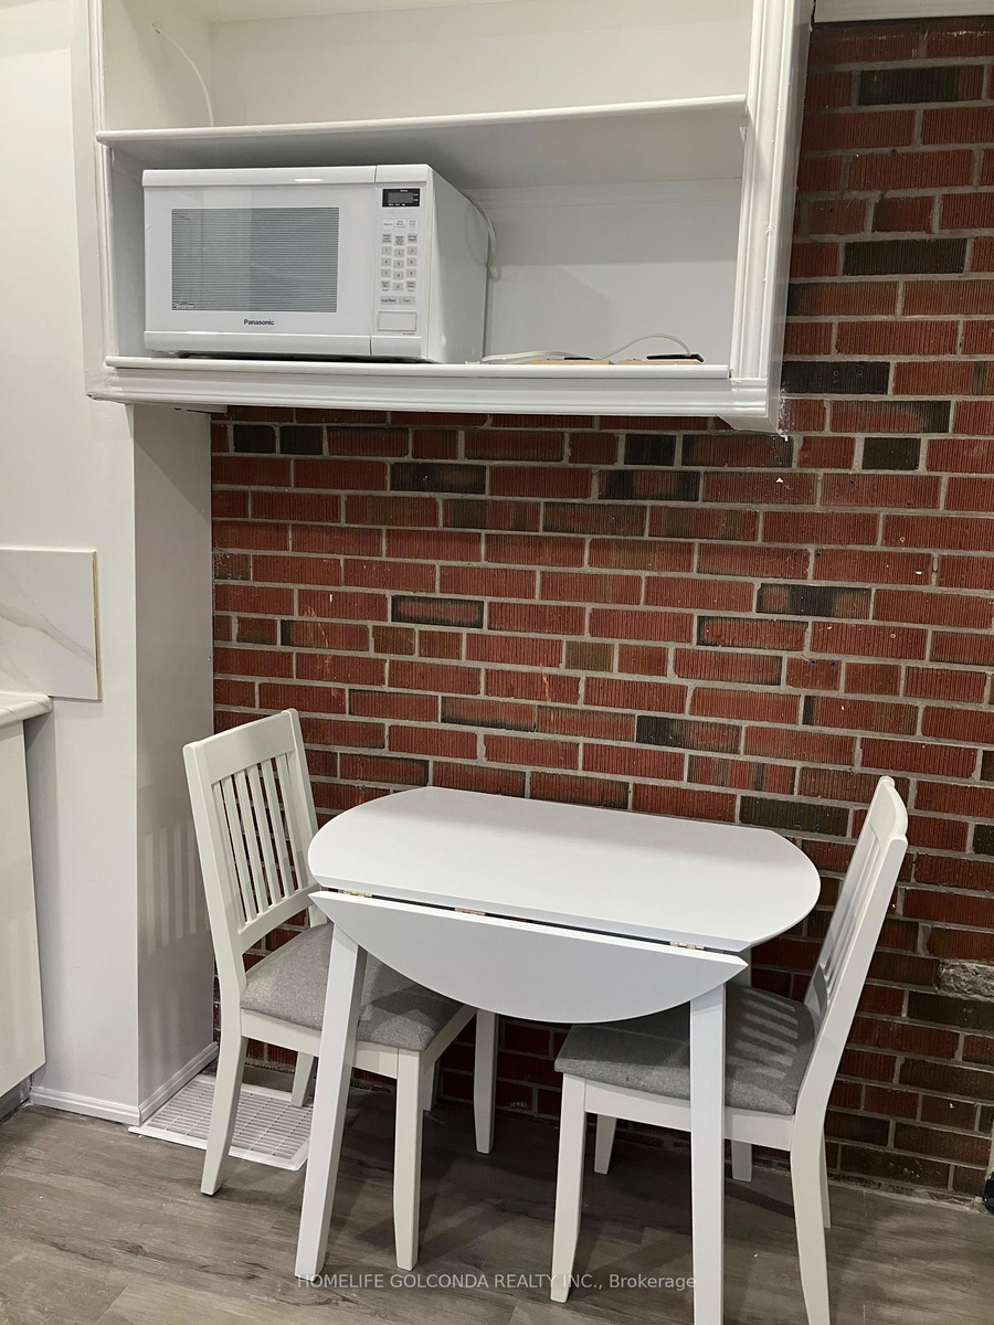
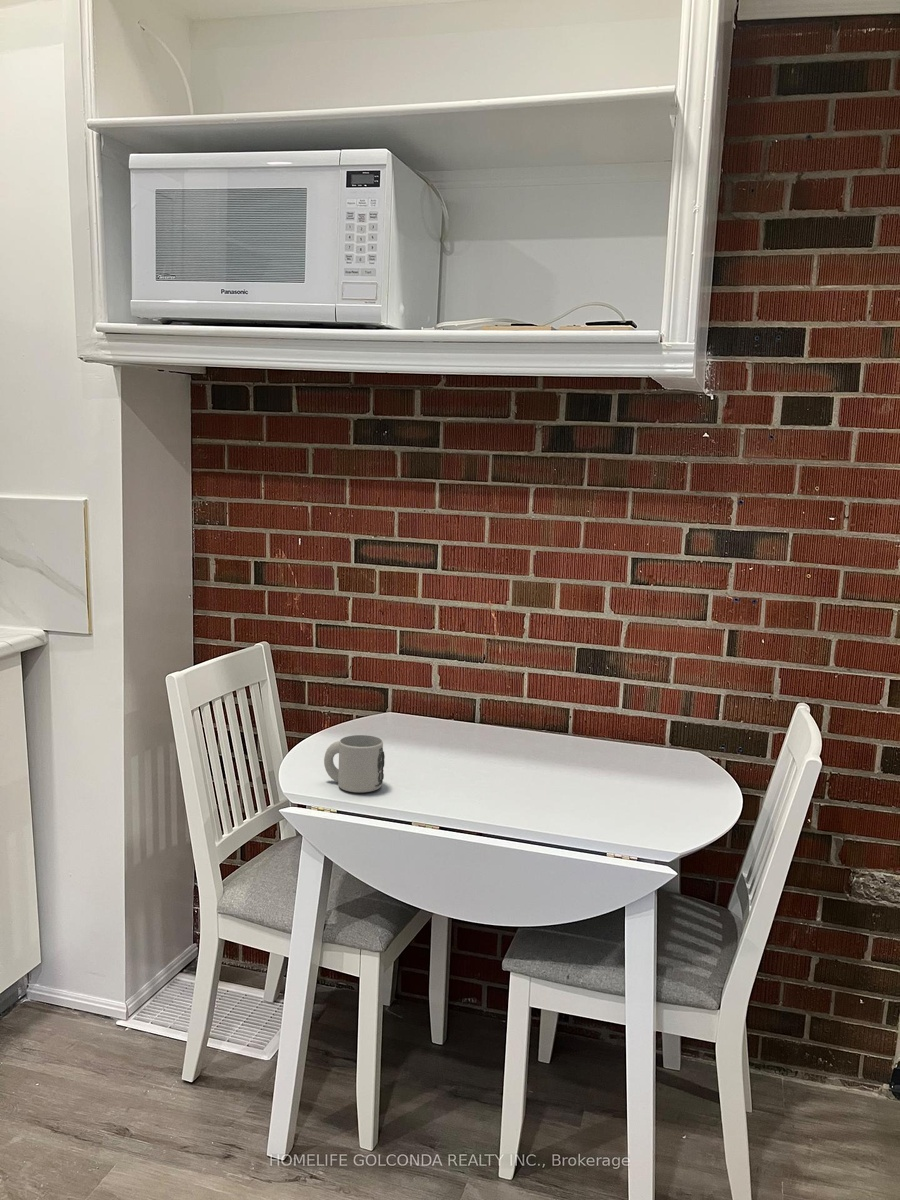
+ mug [323,734,386,793]
